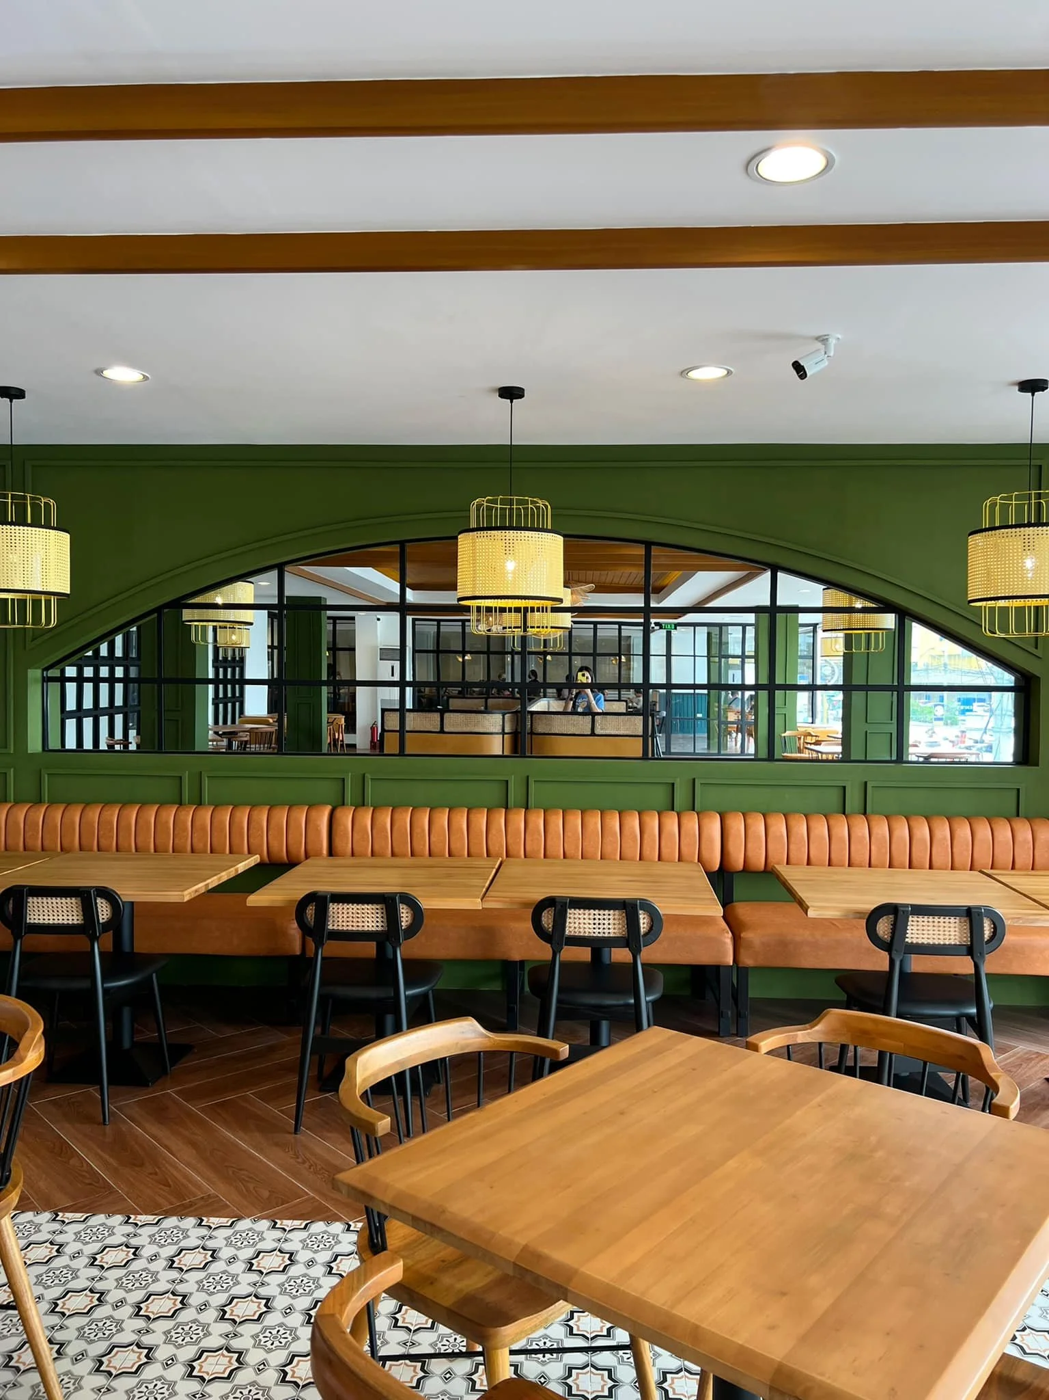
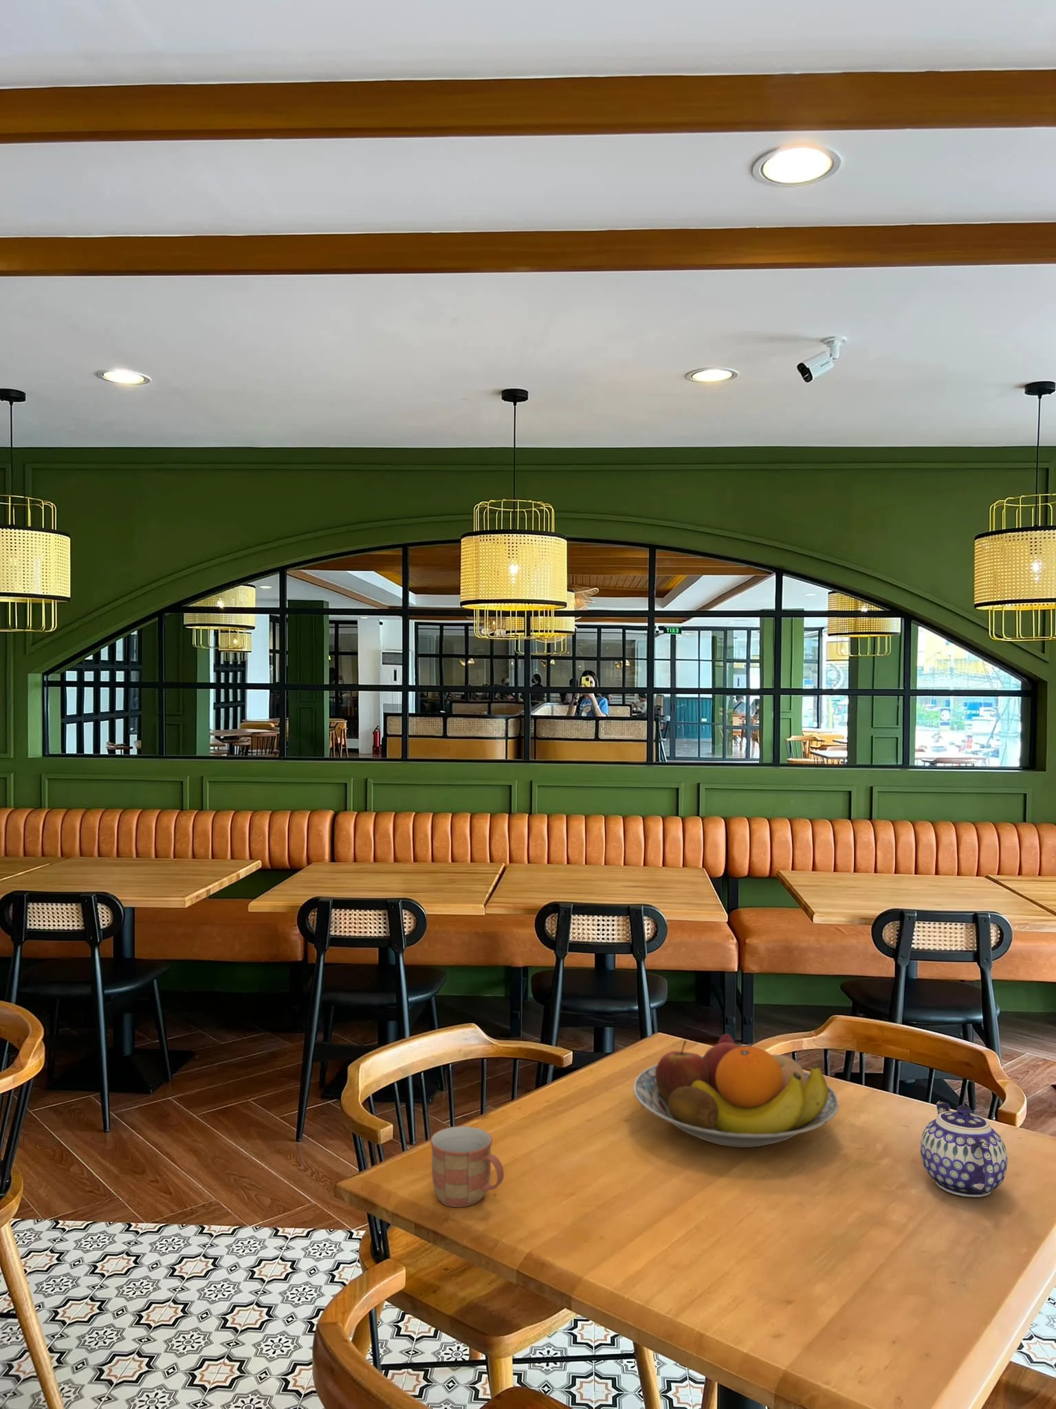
+ fruit bowl [632,1033,840,1148]
+ mug [429,1126,505,1208]
+ teapot [920,1101,1008,1198]
